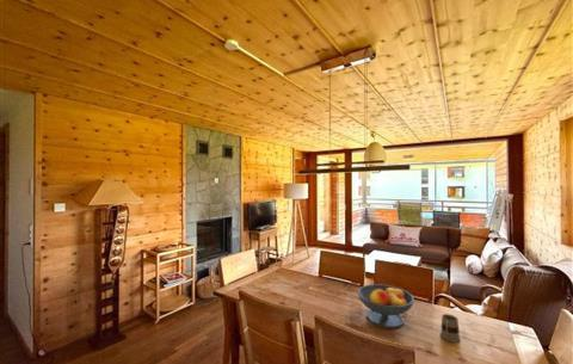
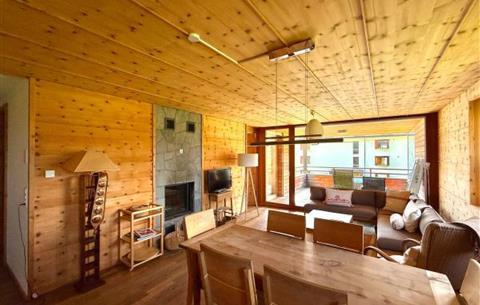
- fruit bowl [357,283,415,329]
- mug [439,313,462,344]
